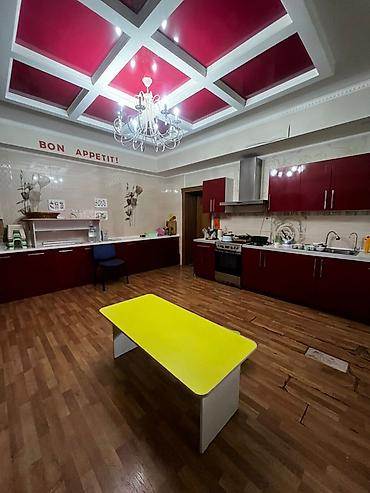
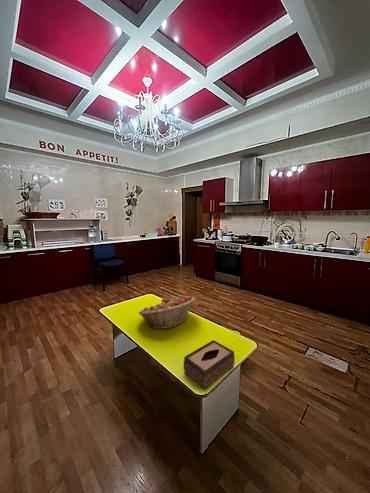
+ tissue box [183,339,236,391]
+ fruit basket [137,295,197,330]
